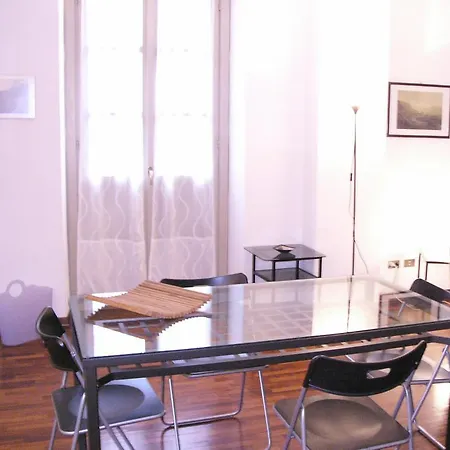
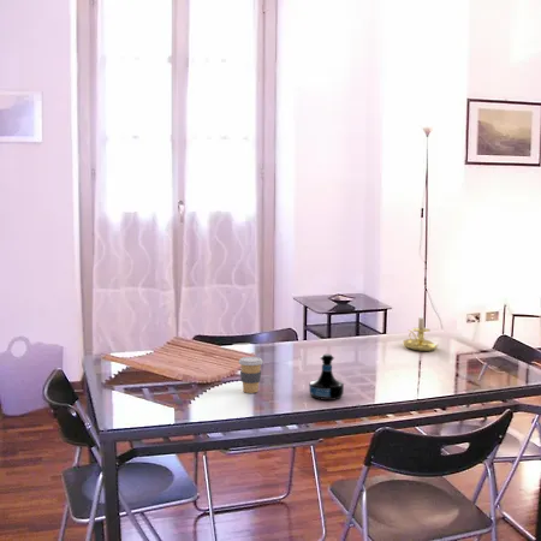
+ coffee cup [238,356,264,394]
+ candle holder [402,307,440,352]
+ tequila bottle [308,352,345,402]
